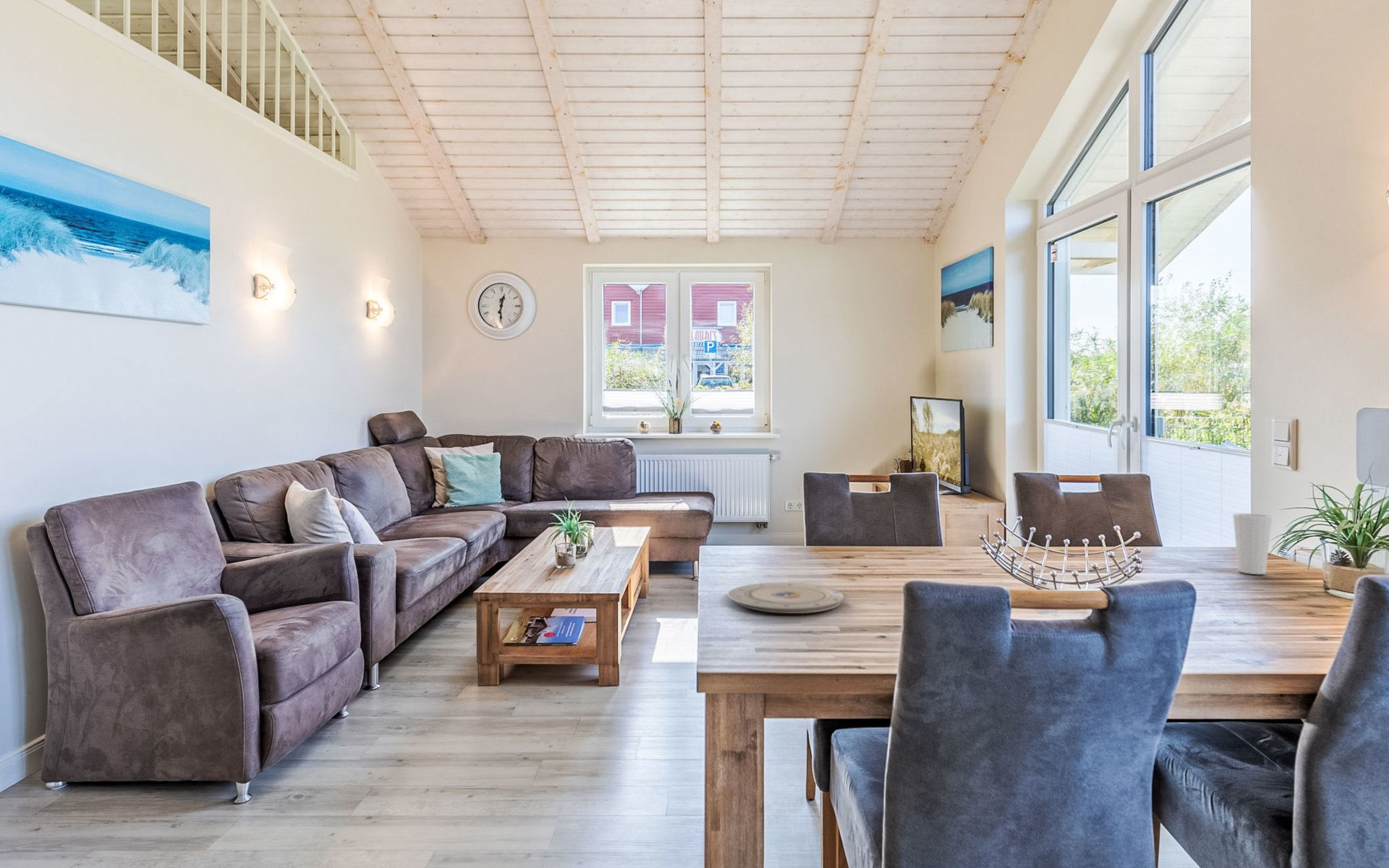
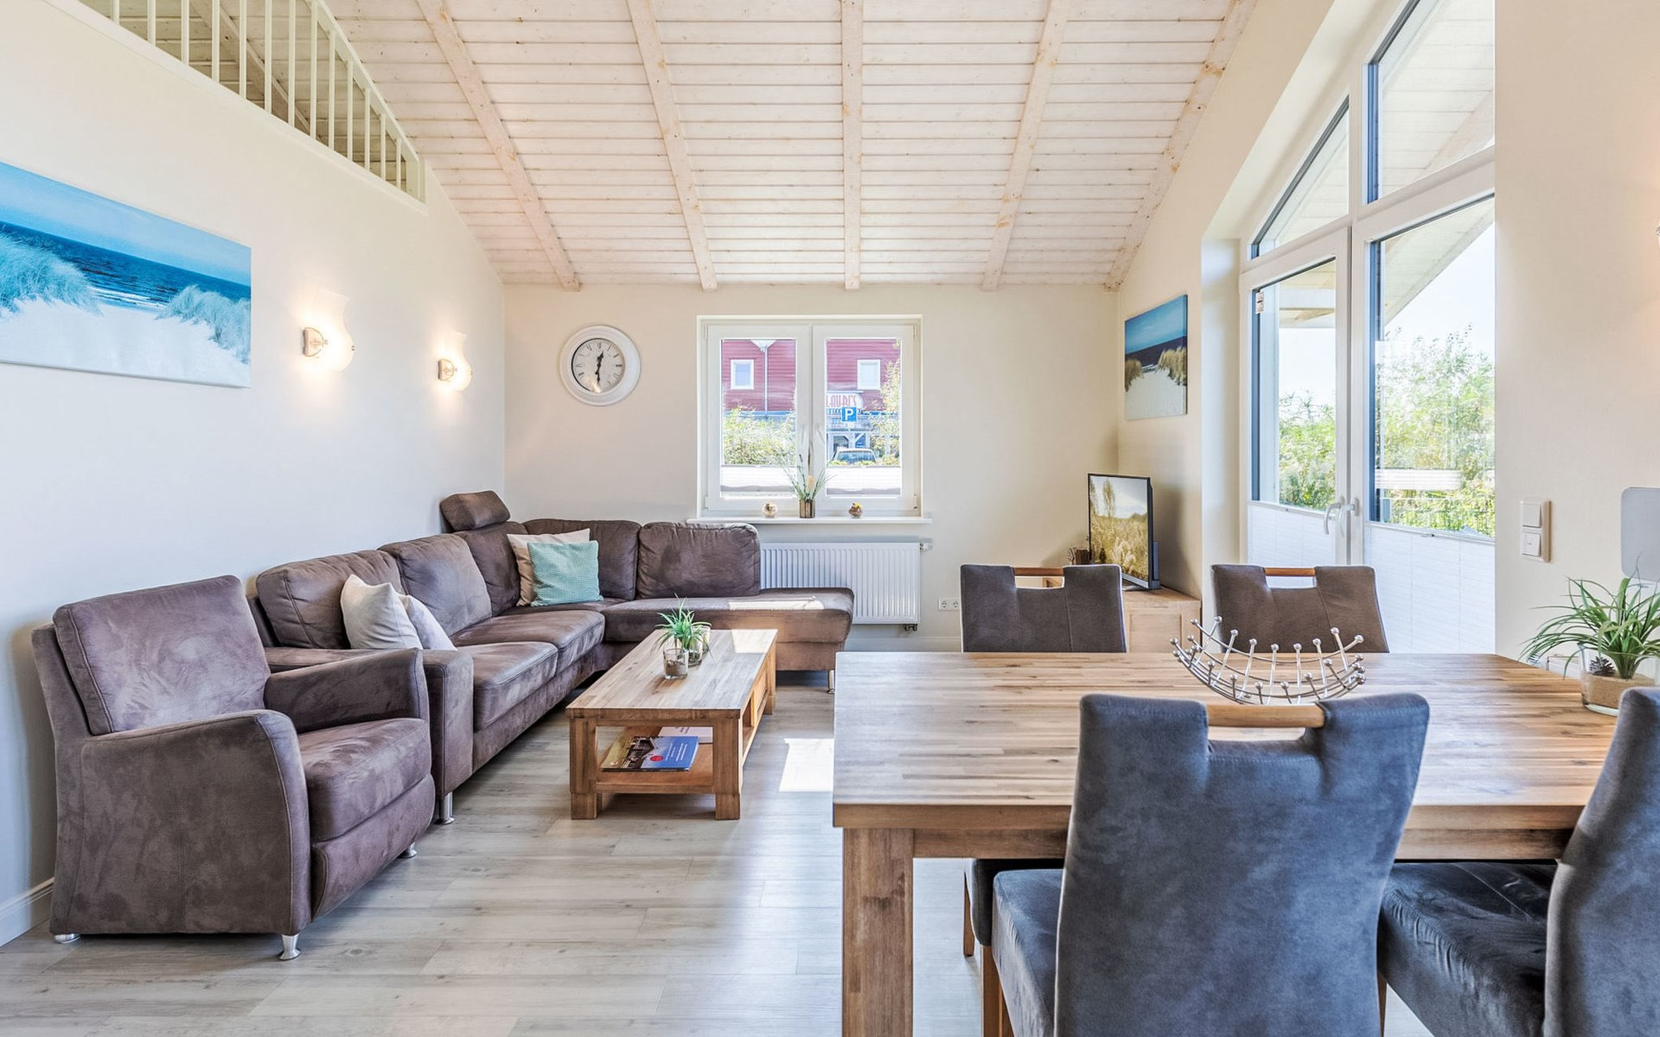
- cup [1232,513,1273,575]
- plate [727,582,846,614]
